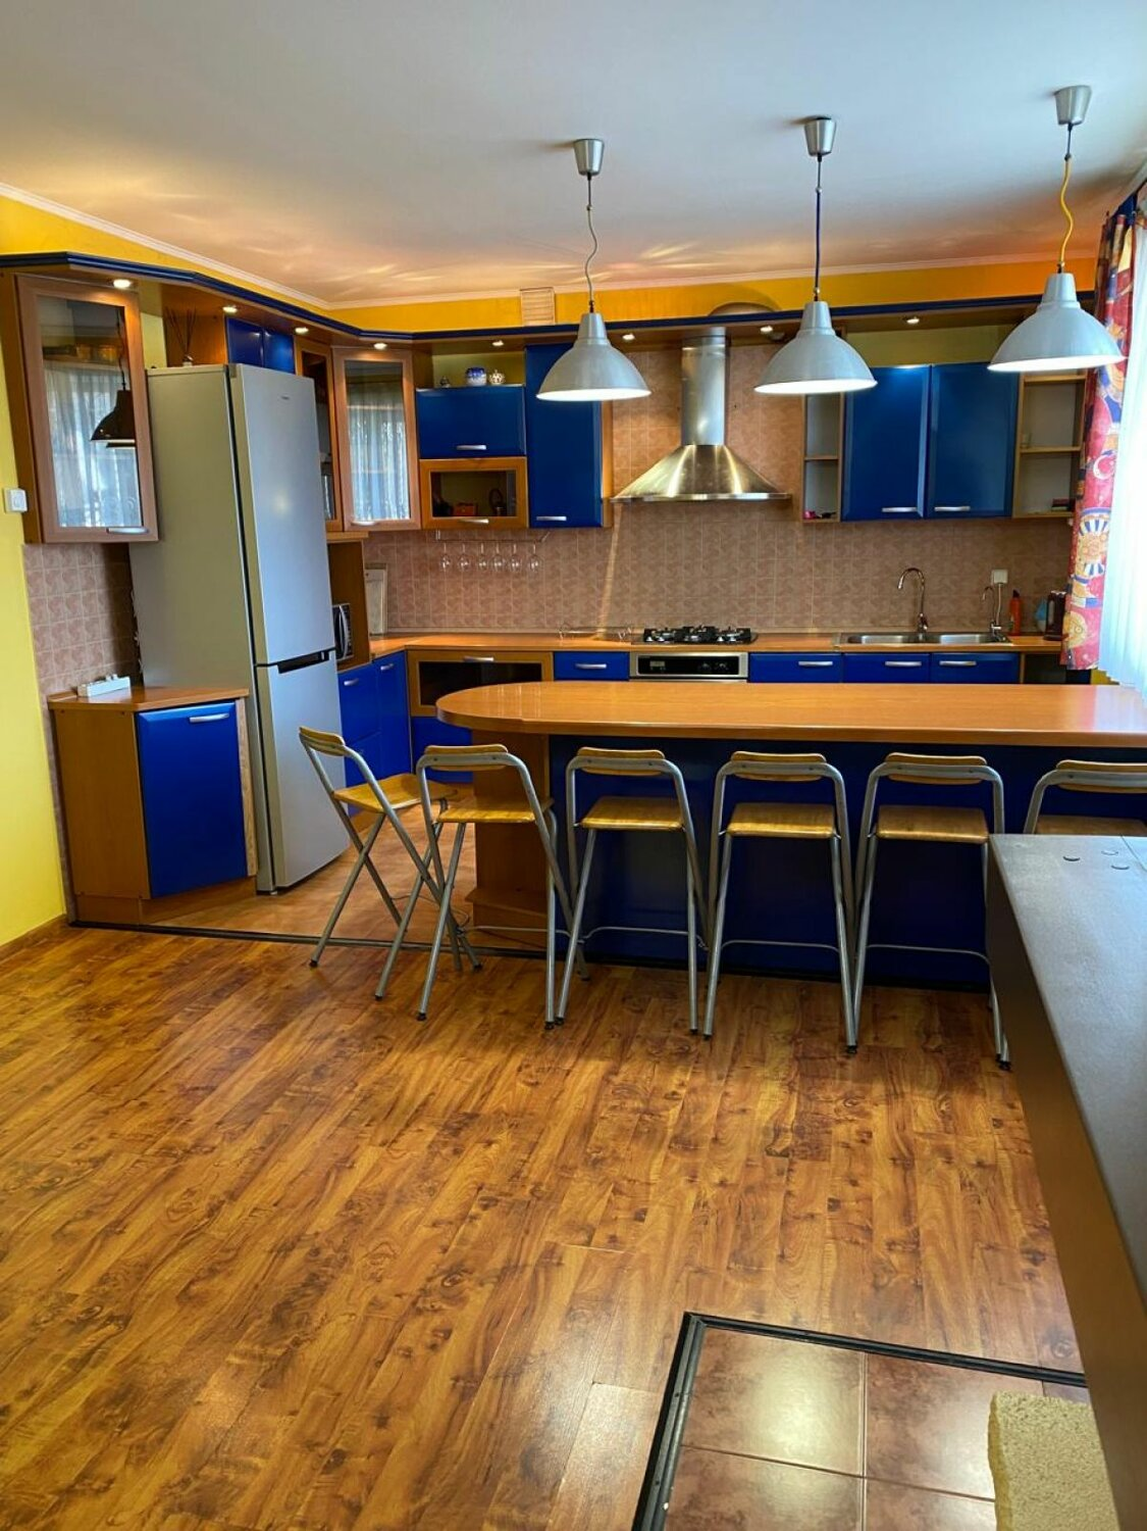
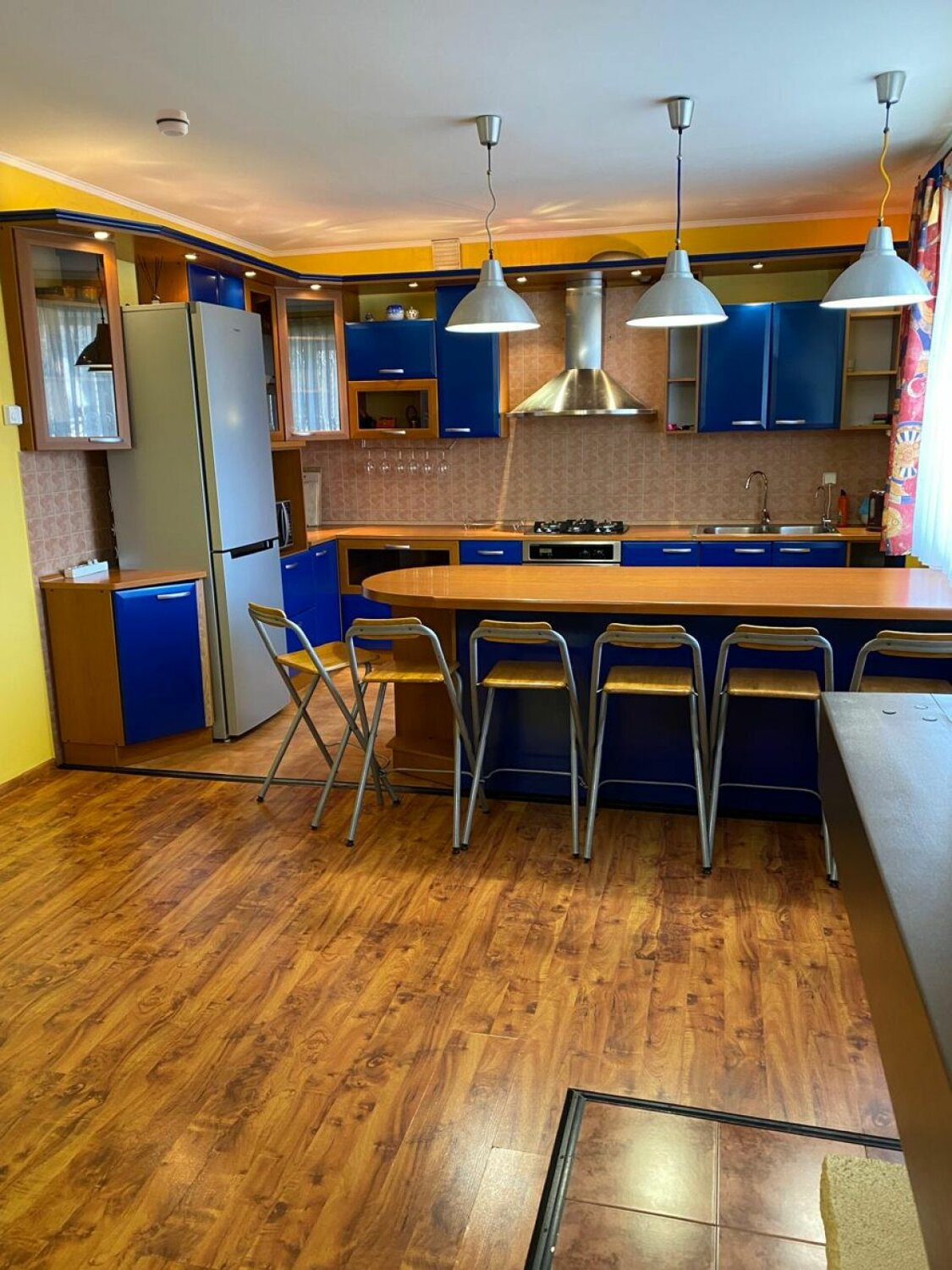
+ smoke detector [155,108,190,138]
